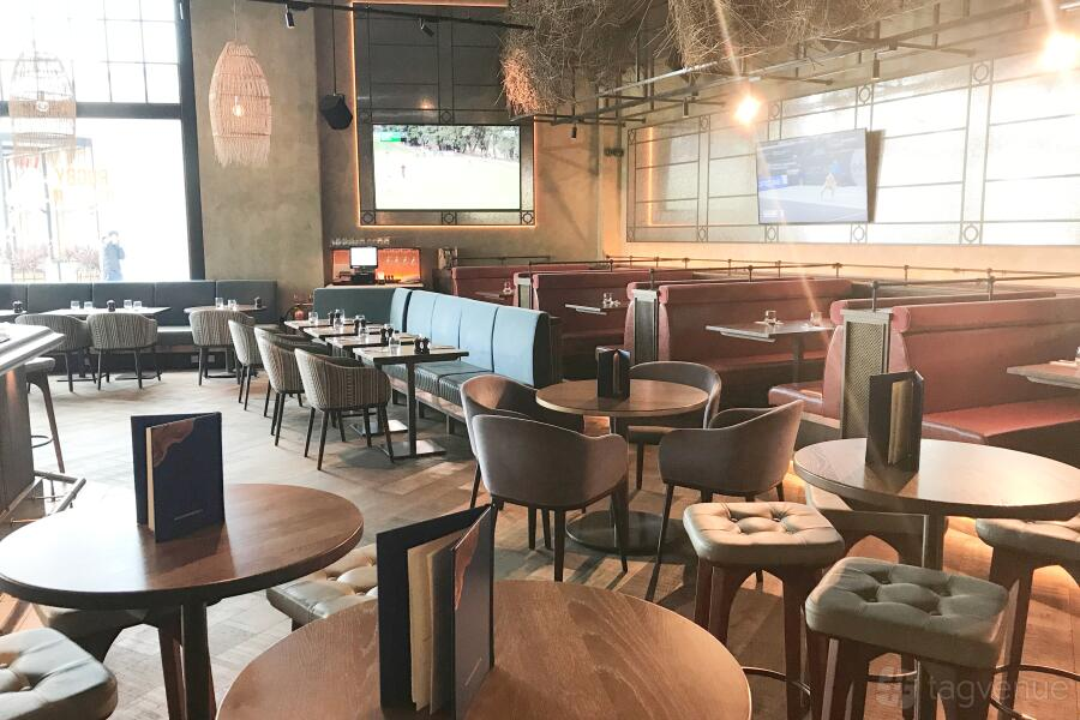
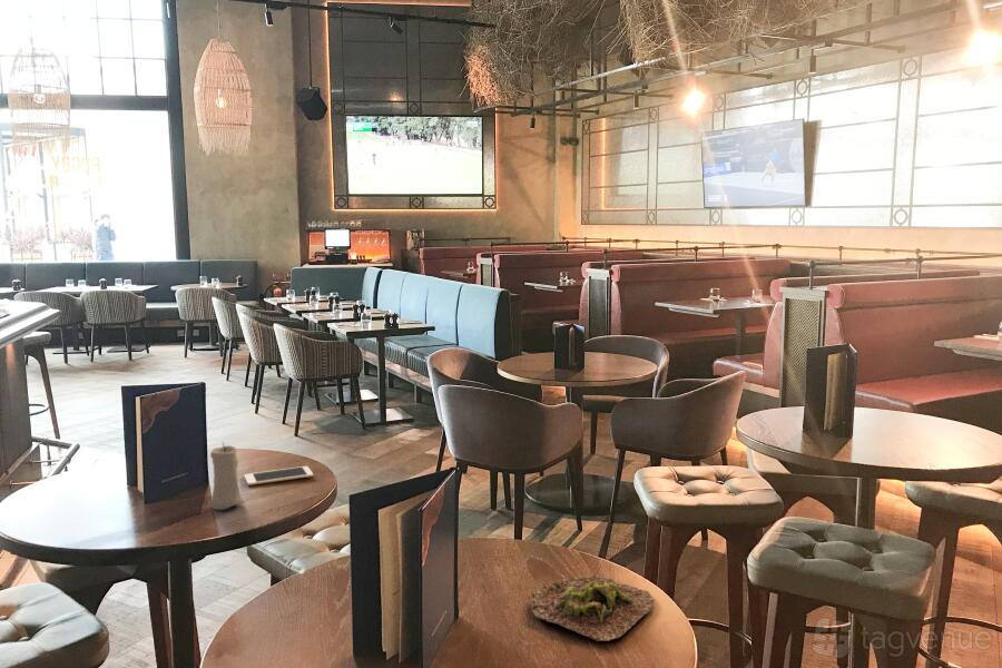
+ succulent plant [529,574,656,642]
+ cell phone [243,465,314,487]
+ candle [209,441,245,511]
